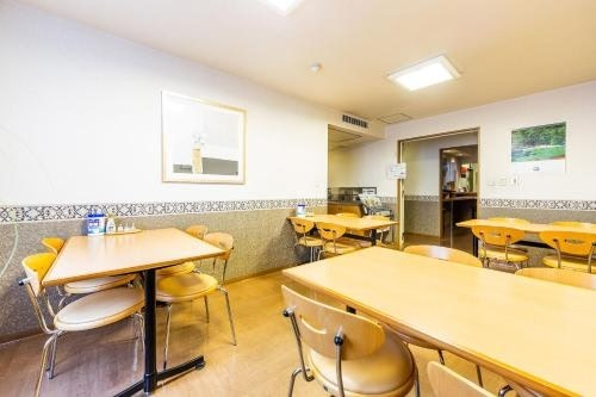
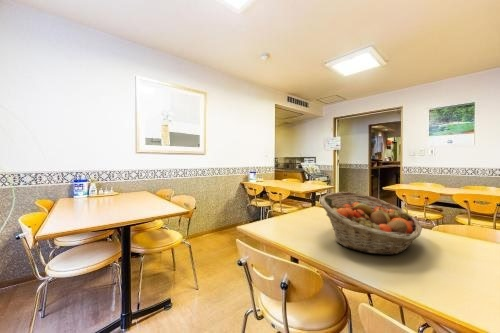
+ fruit basket [319,191,423,256]
